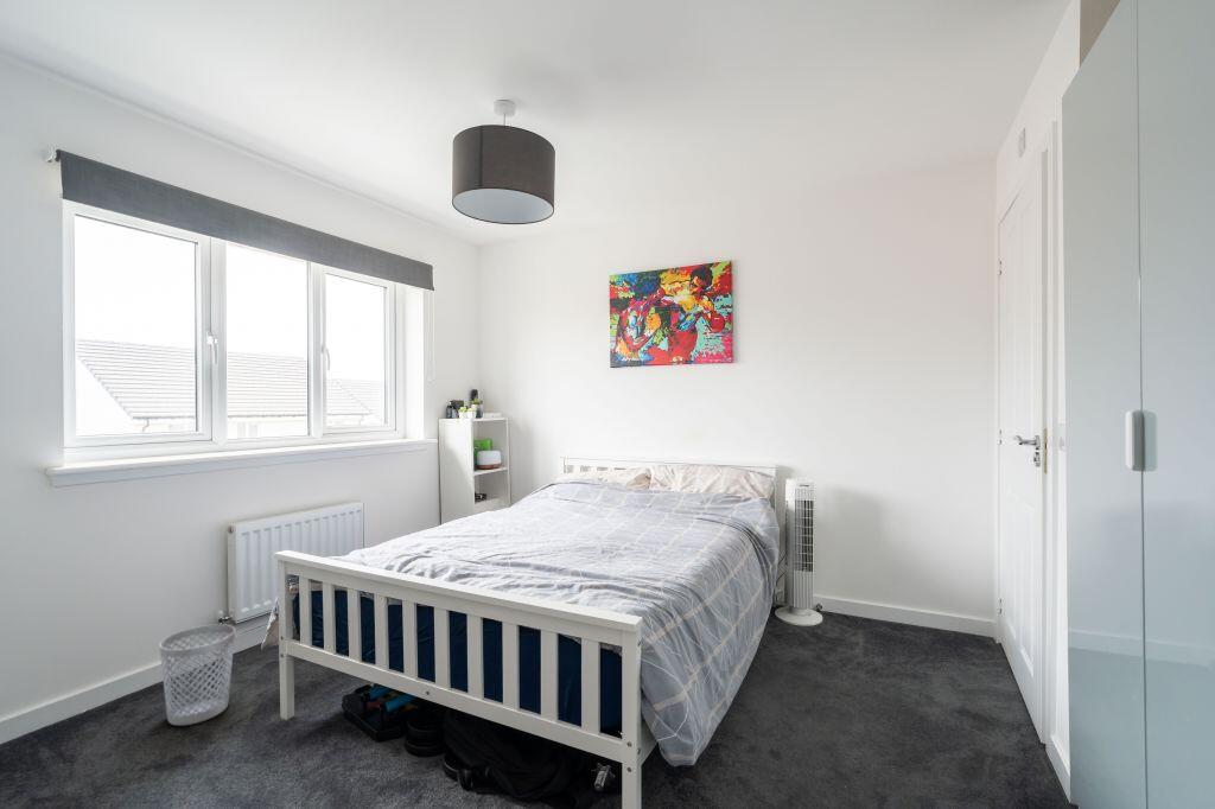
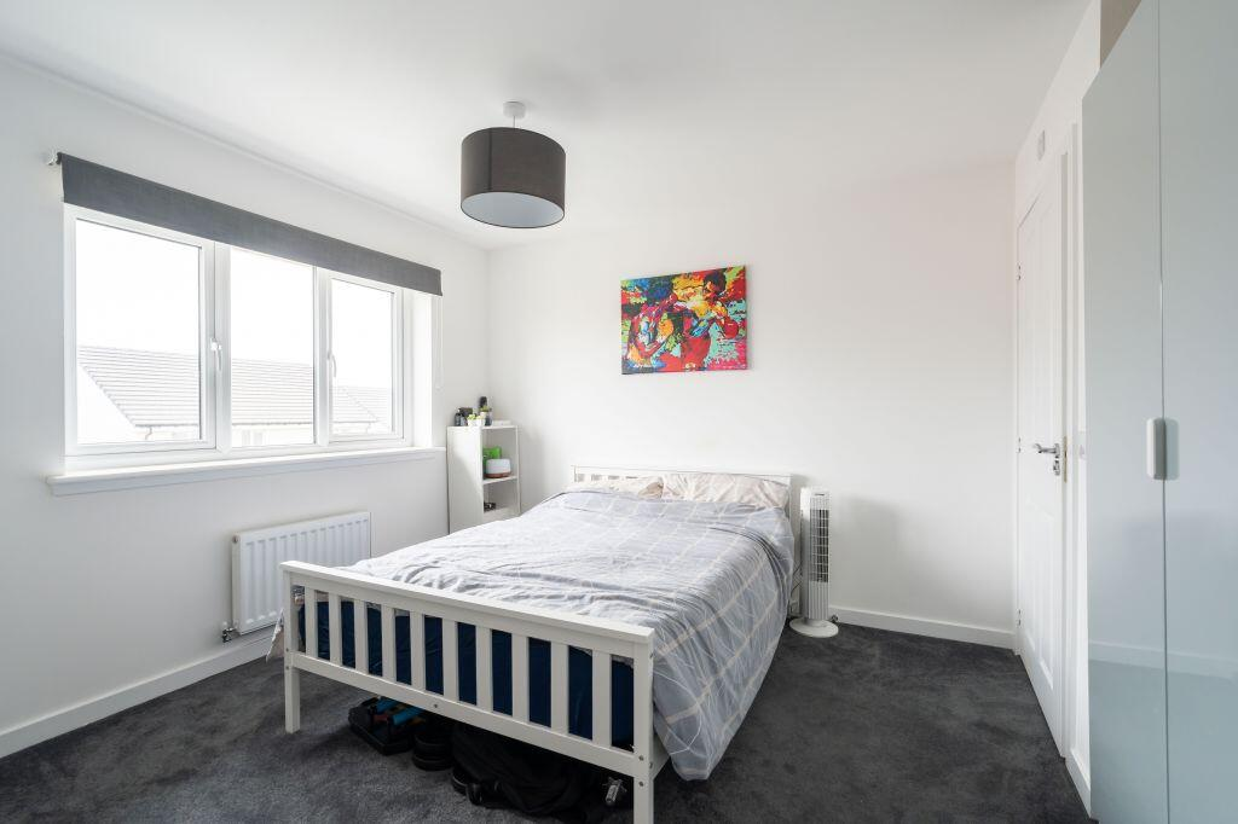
- wastebasket [158,623,236,726]
